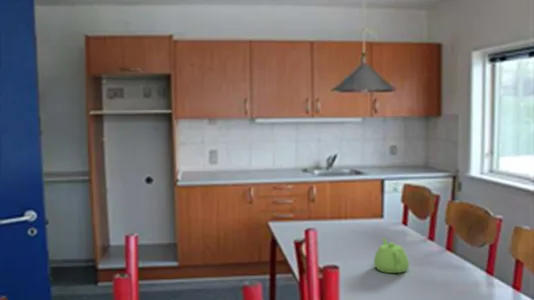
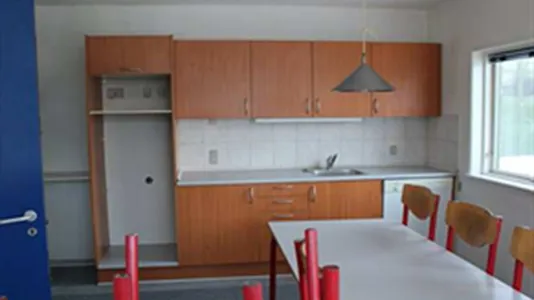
- teapot [373,237,410,274]
